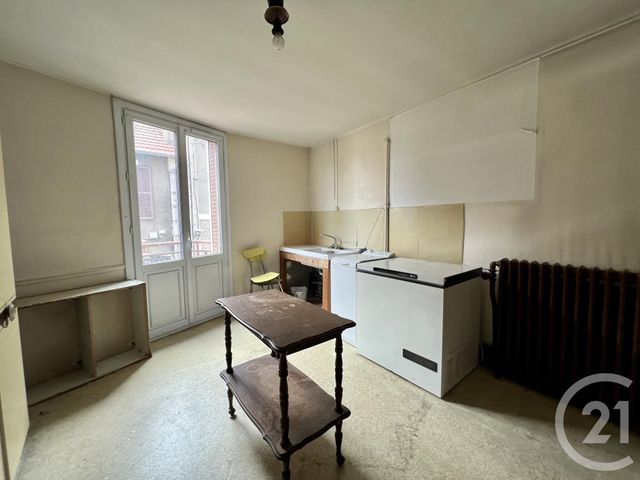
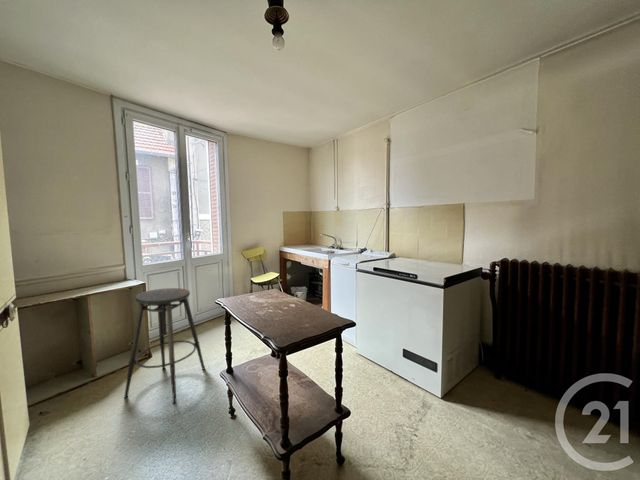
+ stool [123,287,206,404]
